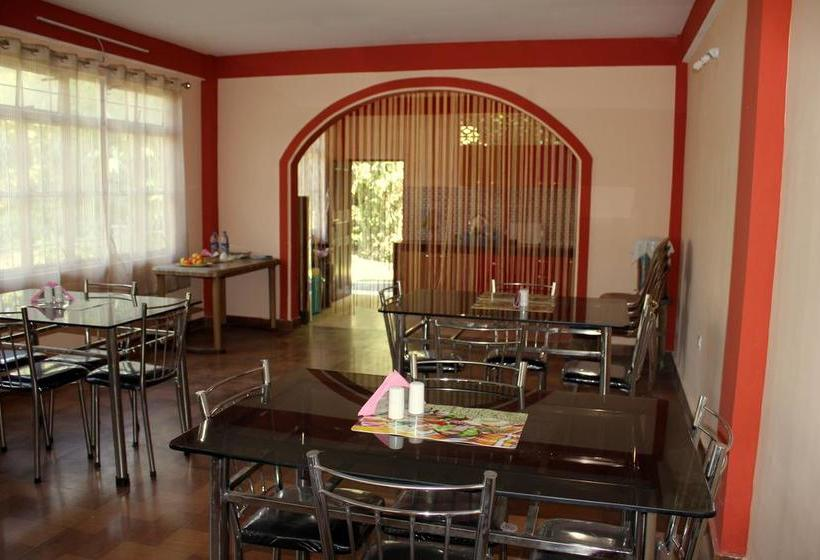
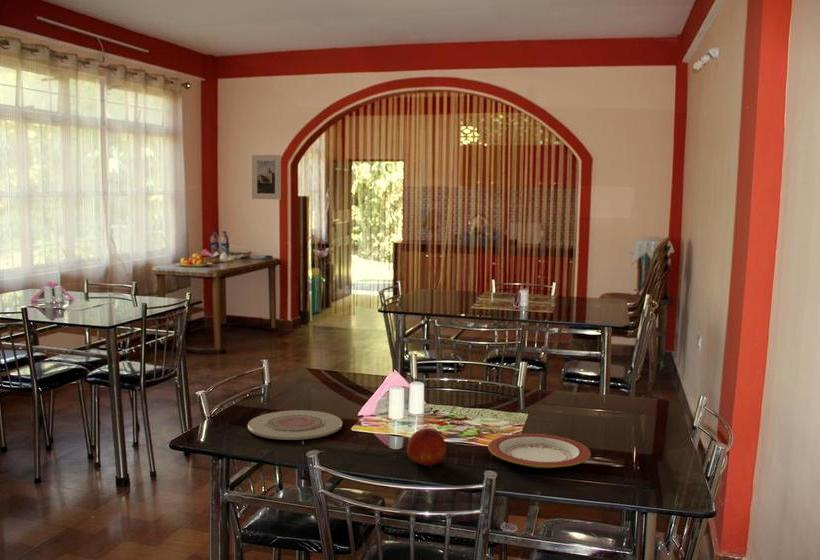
+ plate [487,433,592,469]
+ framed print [251,154,282,200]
+ fruit [406,428,447,469]
+ plate [247,409,344,441]
